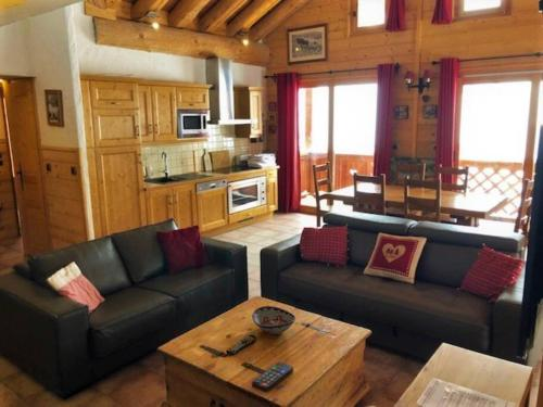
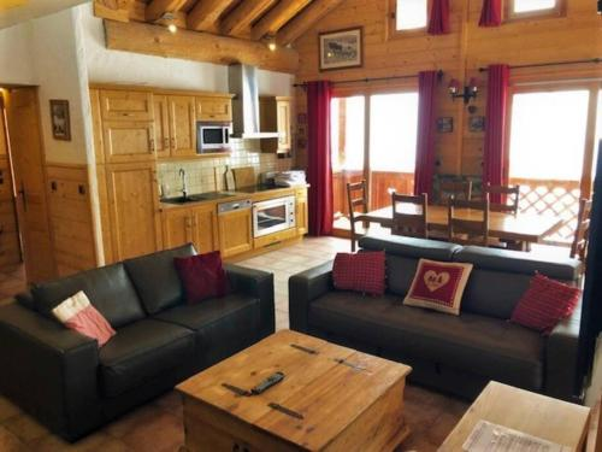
- decorative bowl [251,305,298,335]
- remote control [251,361,294,393]
